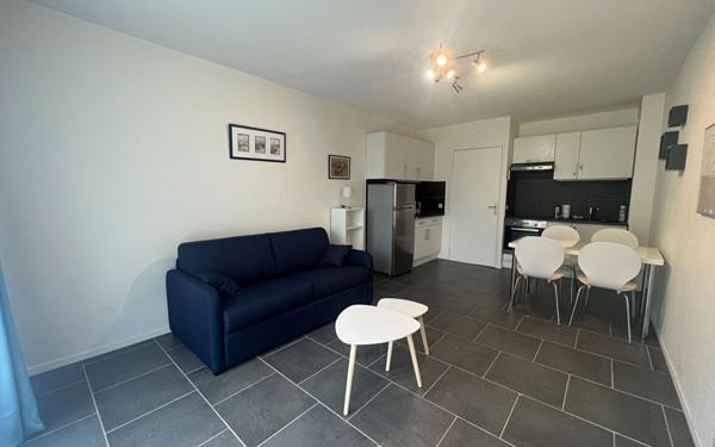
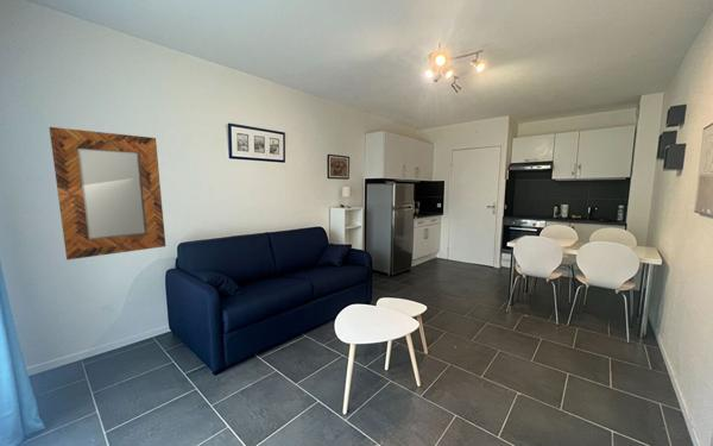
+ home mirror [49,126,166,260]
